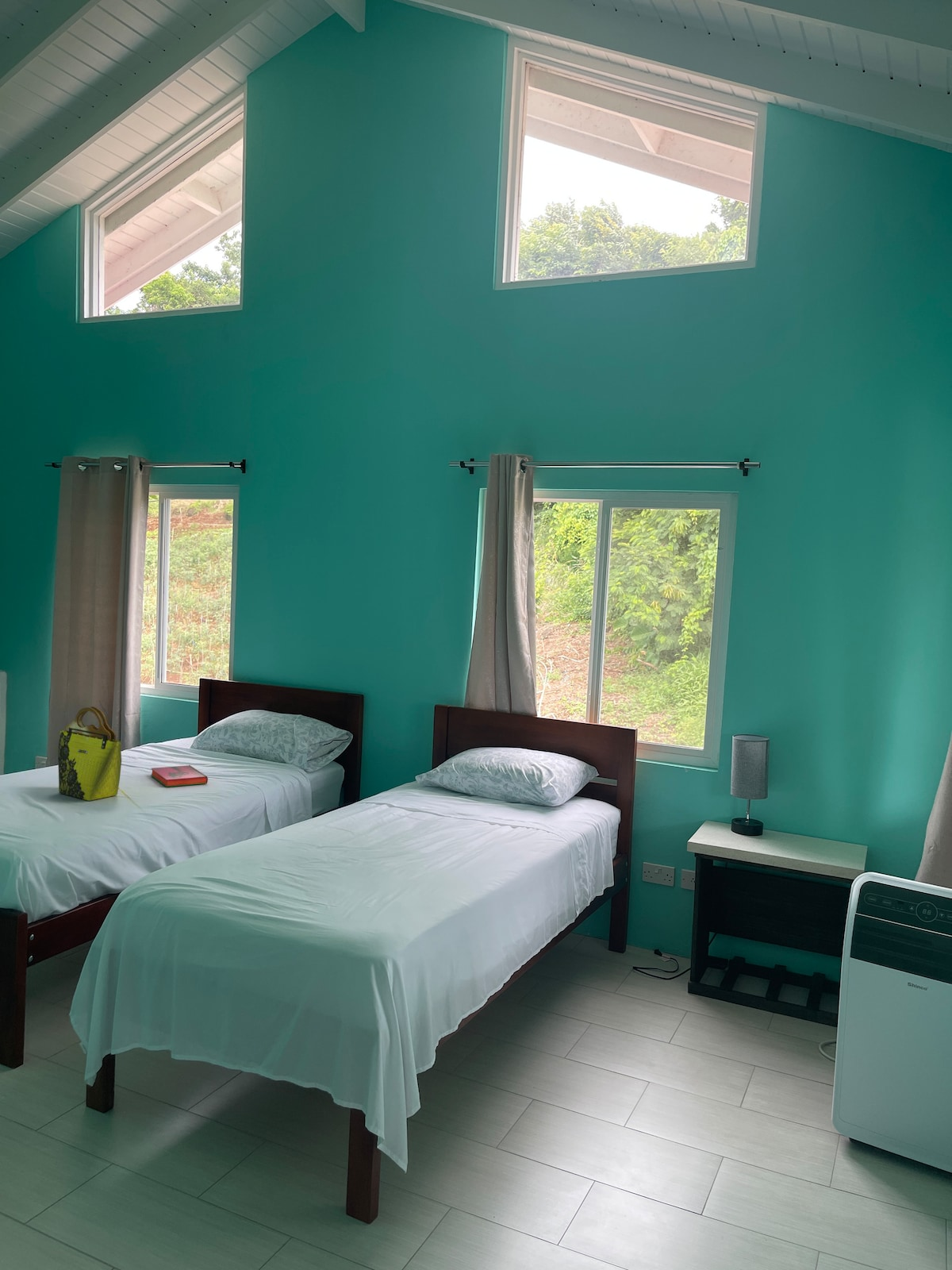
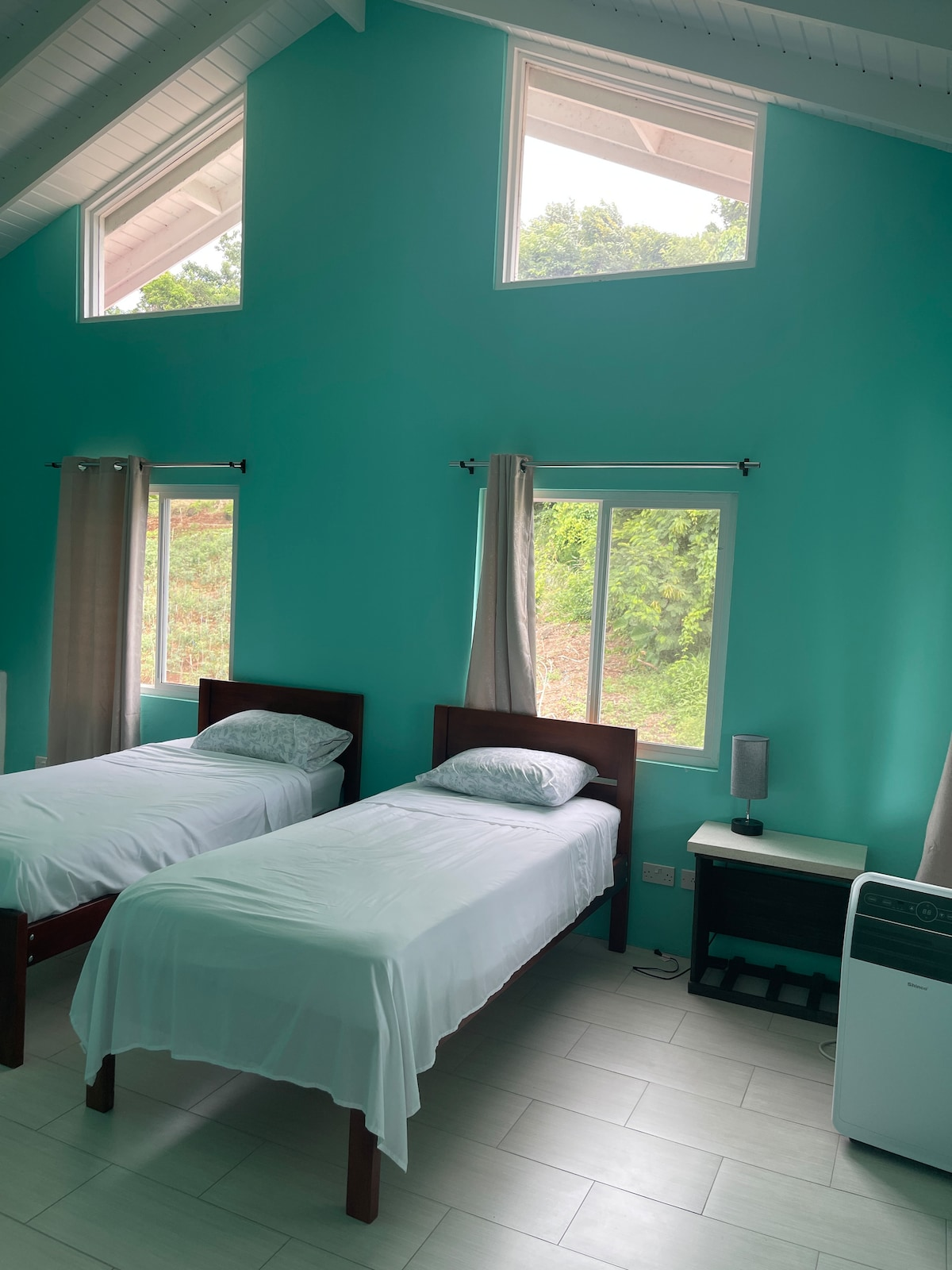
- tote bag [57,706,122,802]
- hardback book [150,764,209,787]
